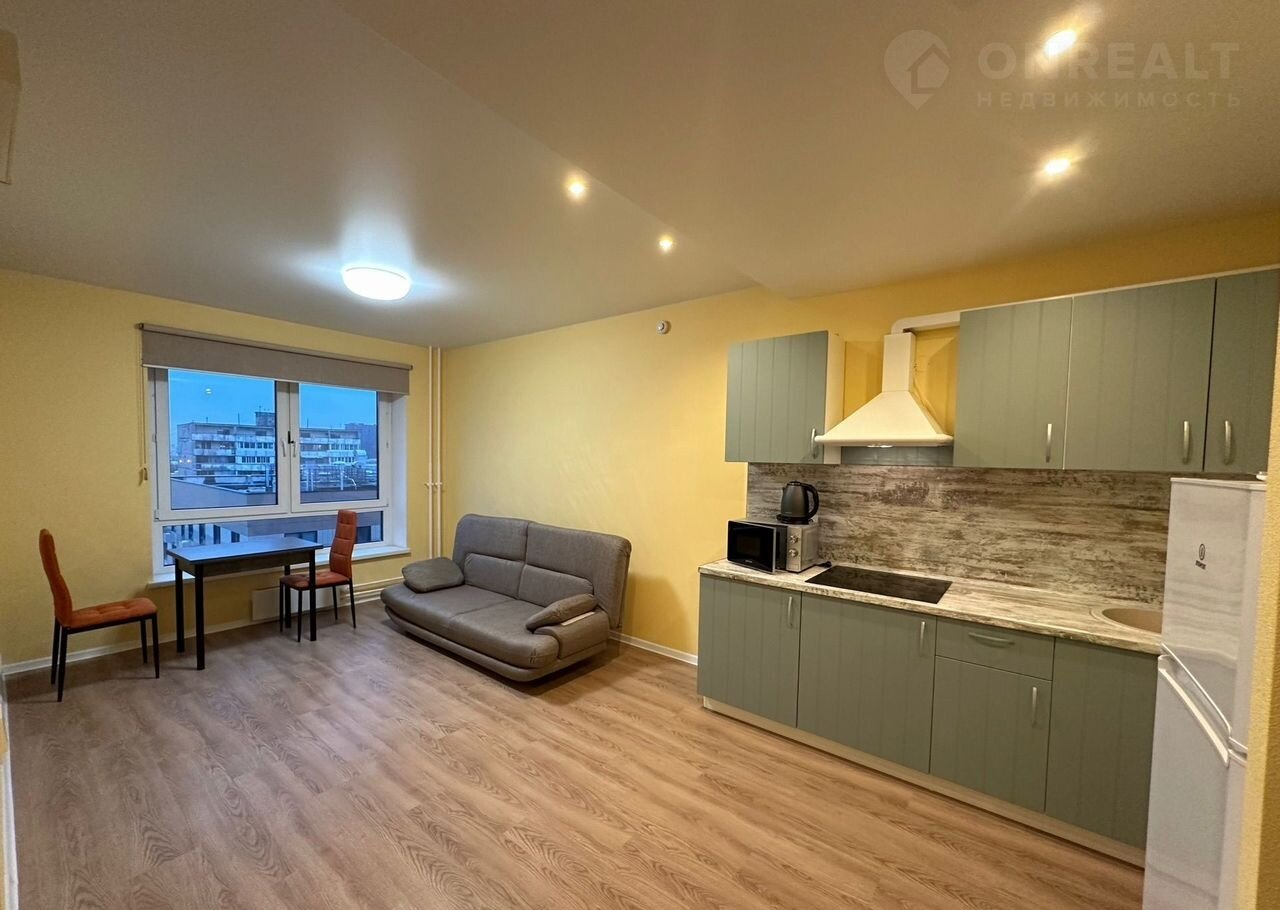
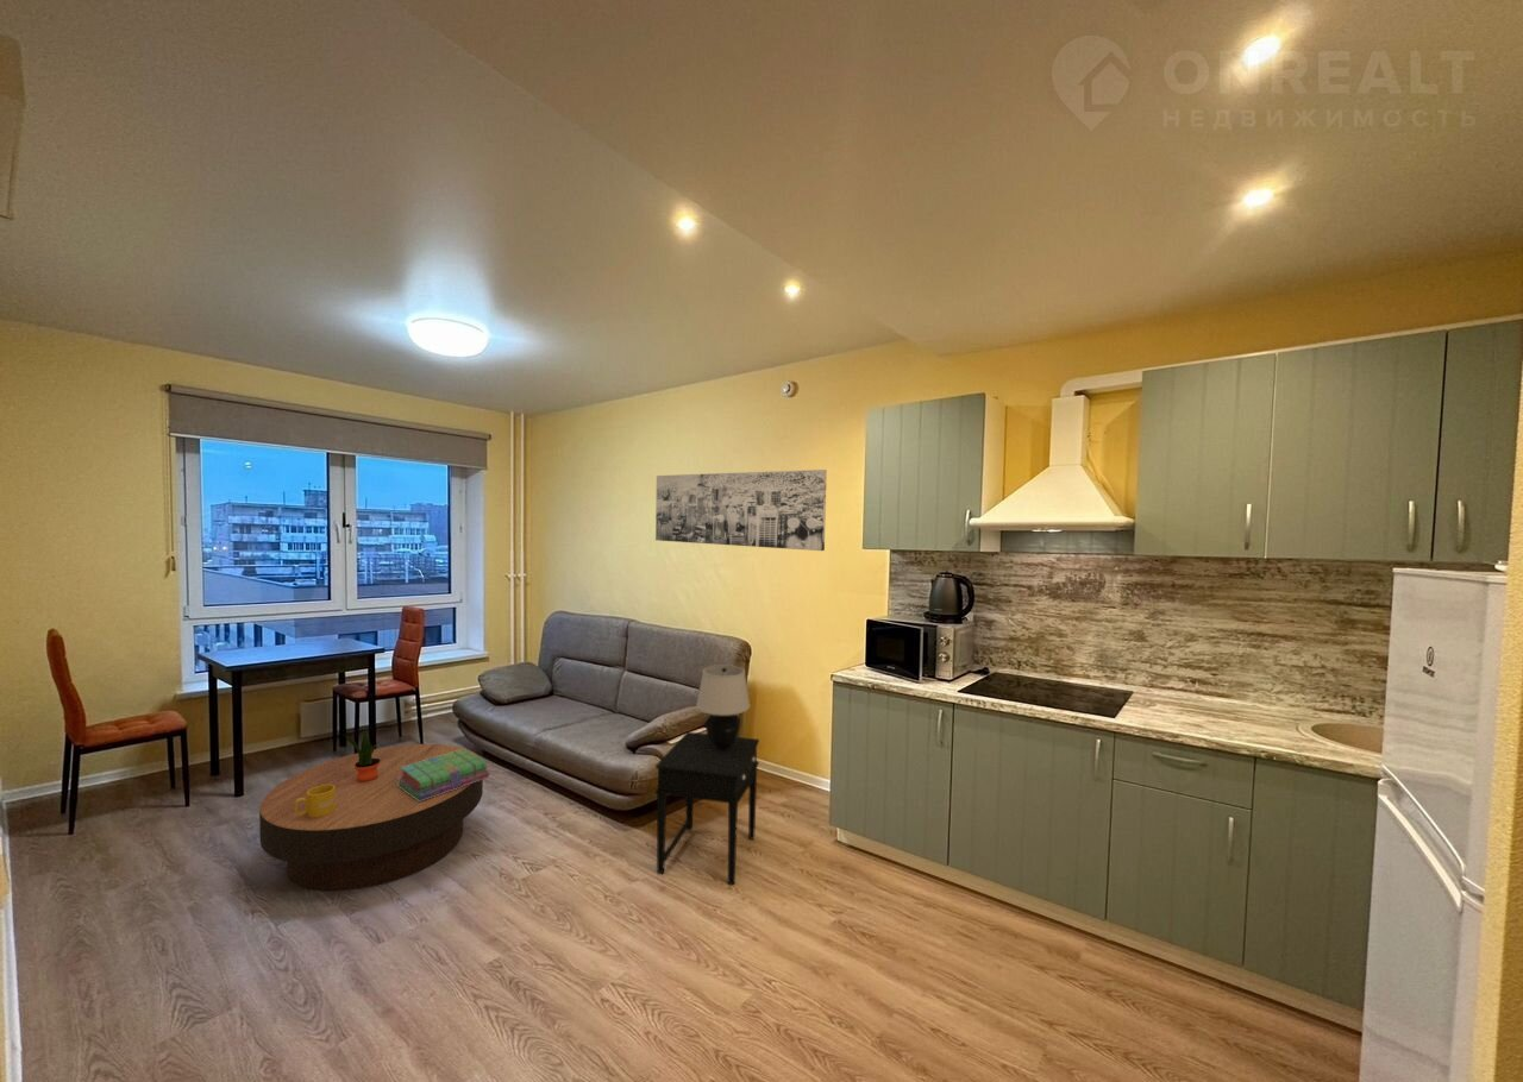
+ coffee table [258,743,484,892]
+ table lamp [695,663,751,748]
+ side table [654,730,760,887]
+ potted plant [344,729,381,782]
+ wall art [654,468,828,552]
+ stack of books [397,748,490,801]
+ mug [295,785,336,818]
